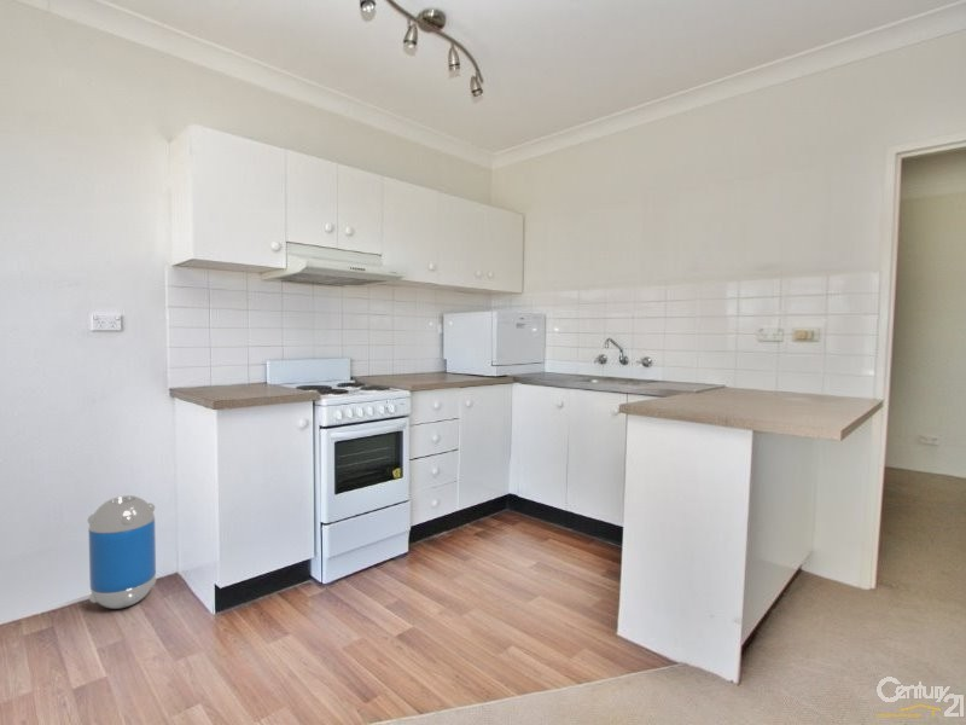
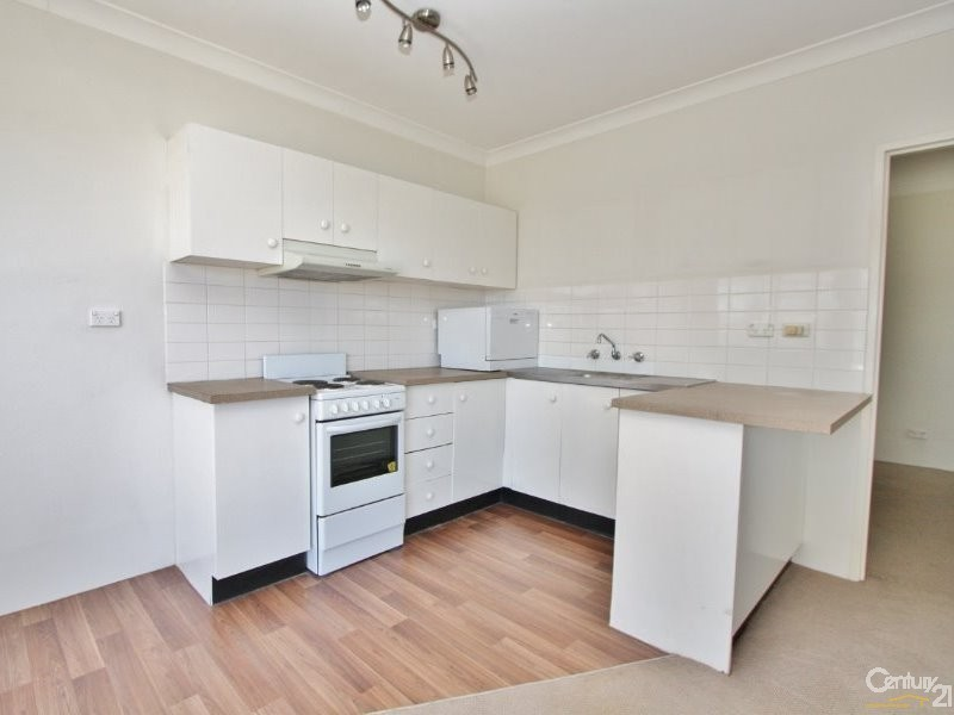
- trash can [87,494,157,610]
